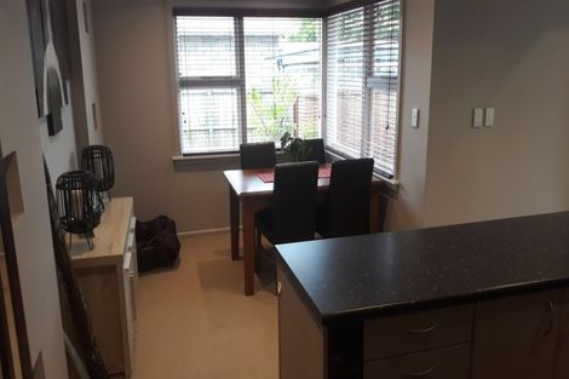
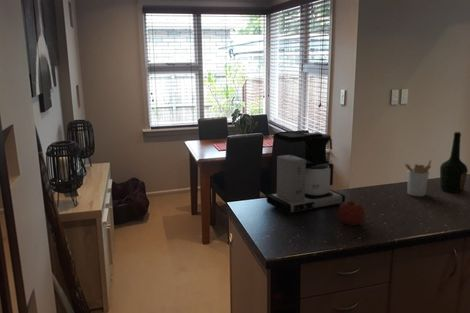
+ bottle [439,131,469,193]
+ coffee maker [266,130,346,215]
+ utensil holder [404,159,433,197]
+ fruit [337,199,366,226]
